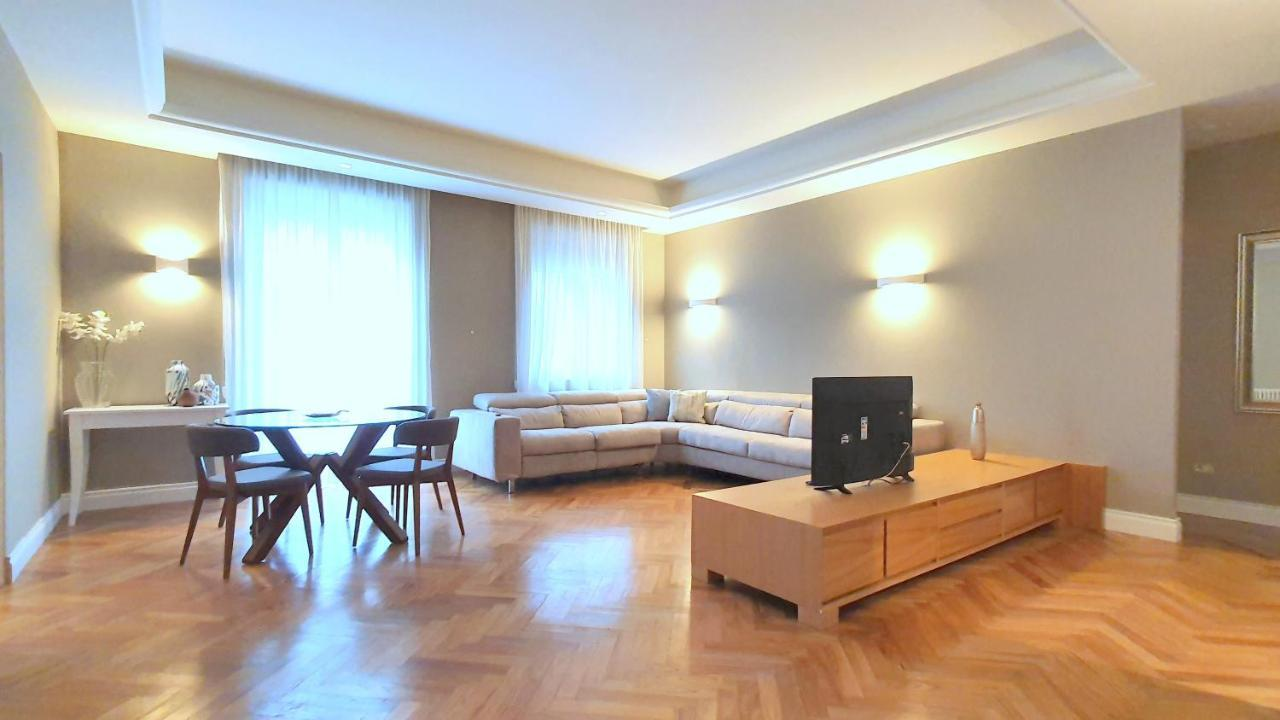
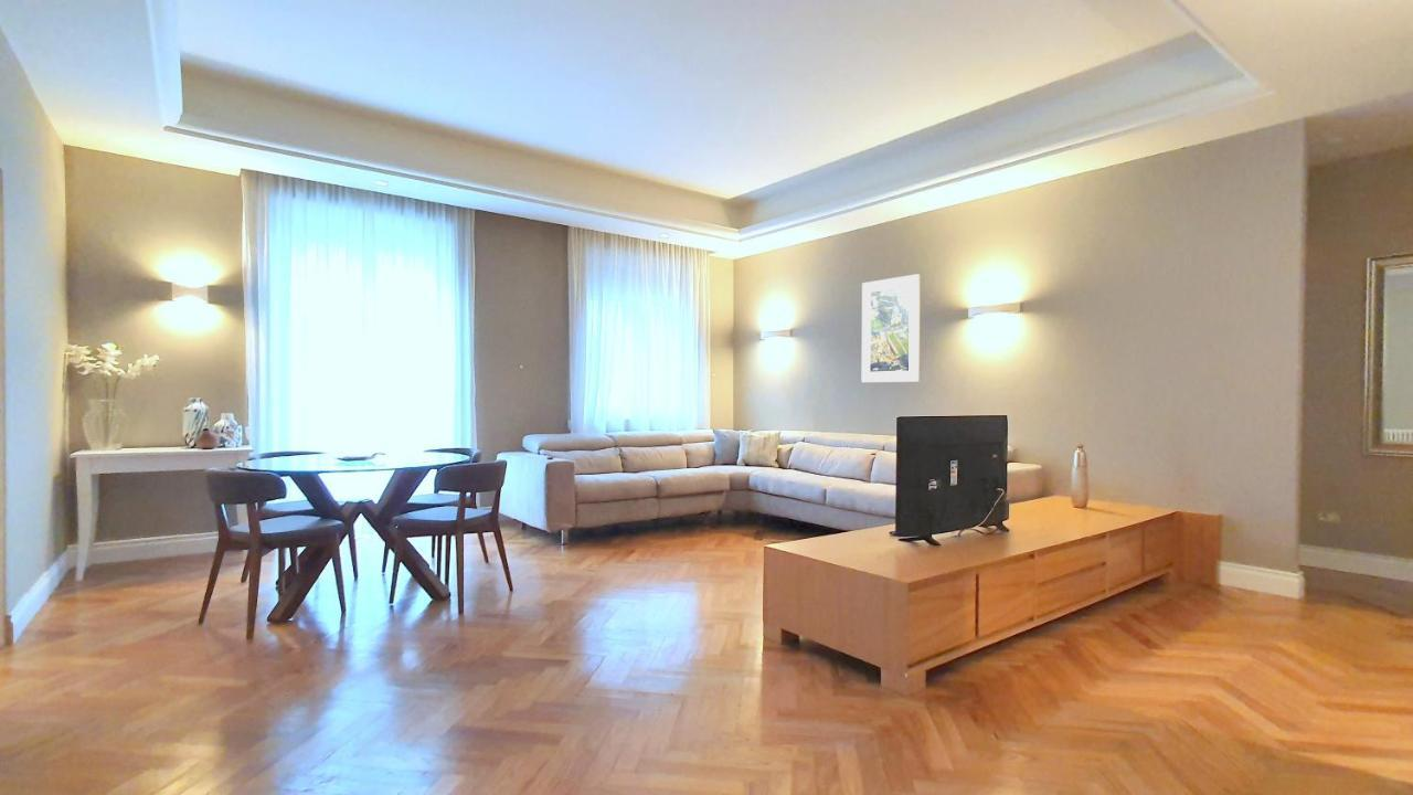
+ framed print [860,273,921,383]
